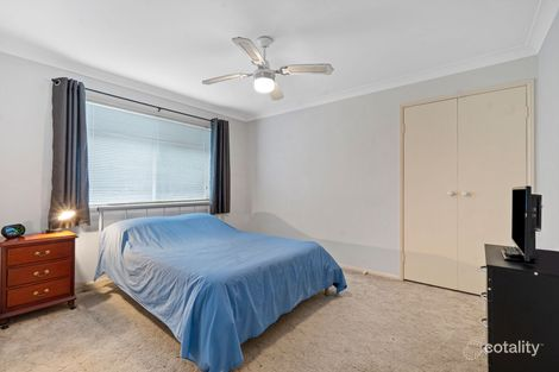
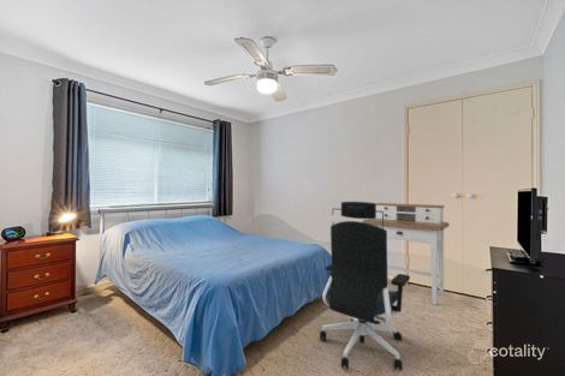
+ office chair [319,201,411,371]
+ desk [361,202,451,306]
